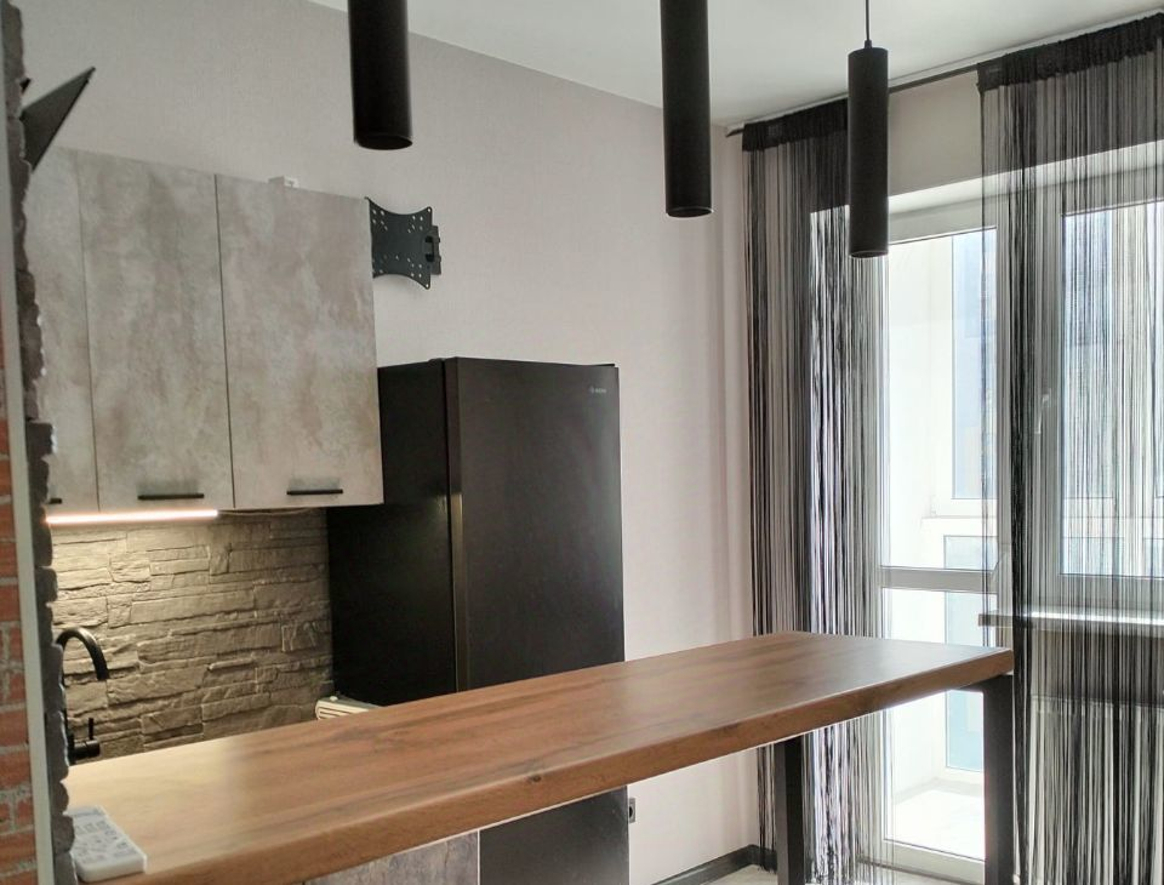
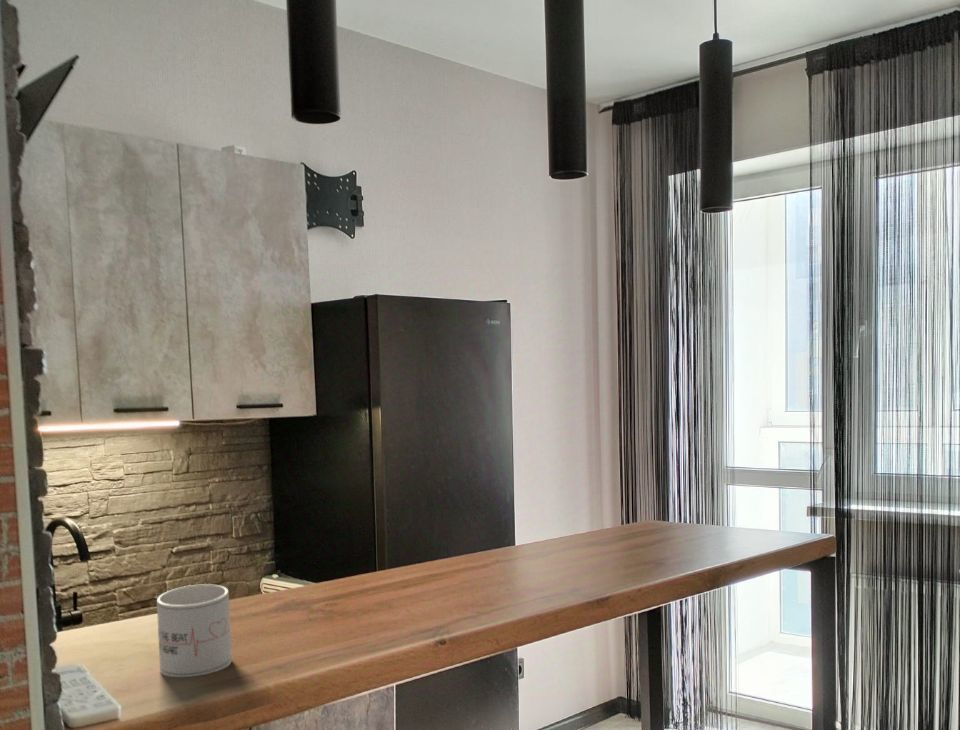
+ mug [156,583,233,678]
